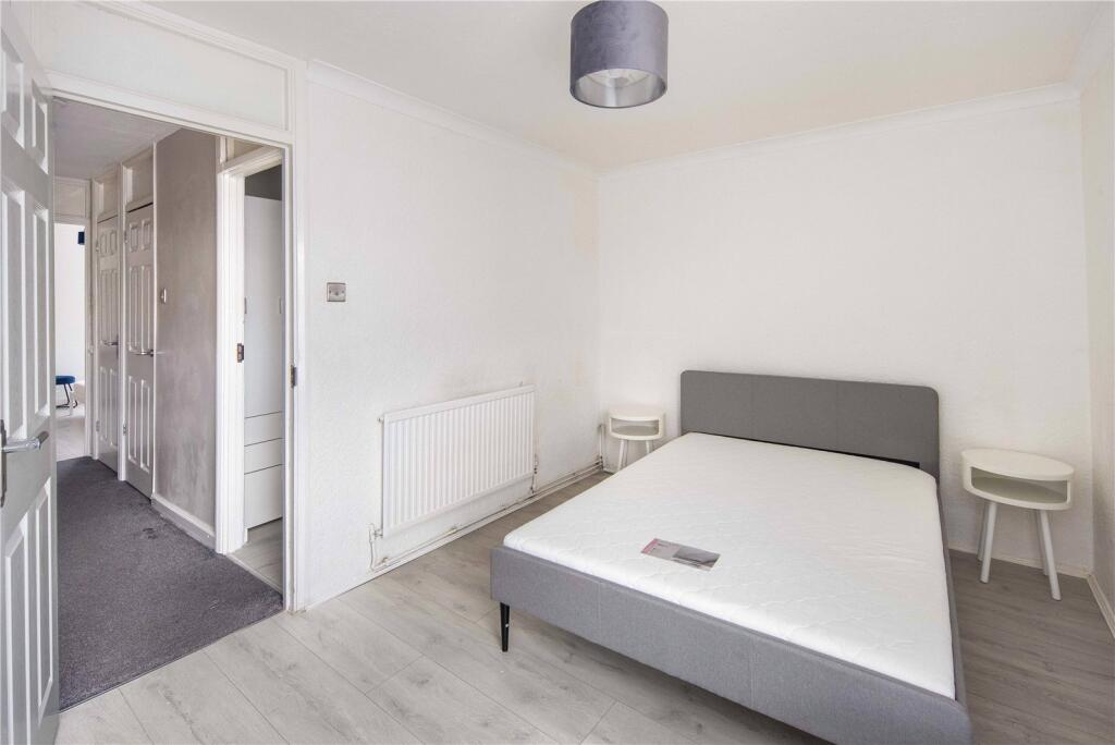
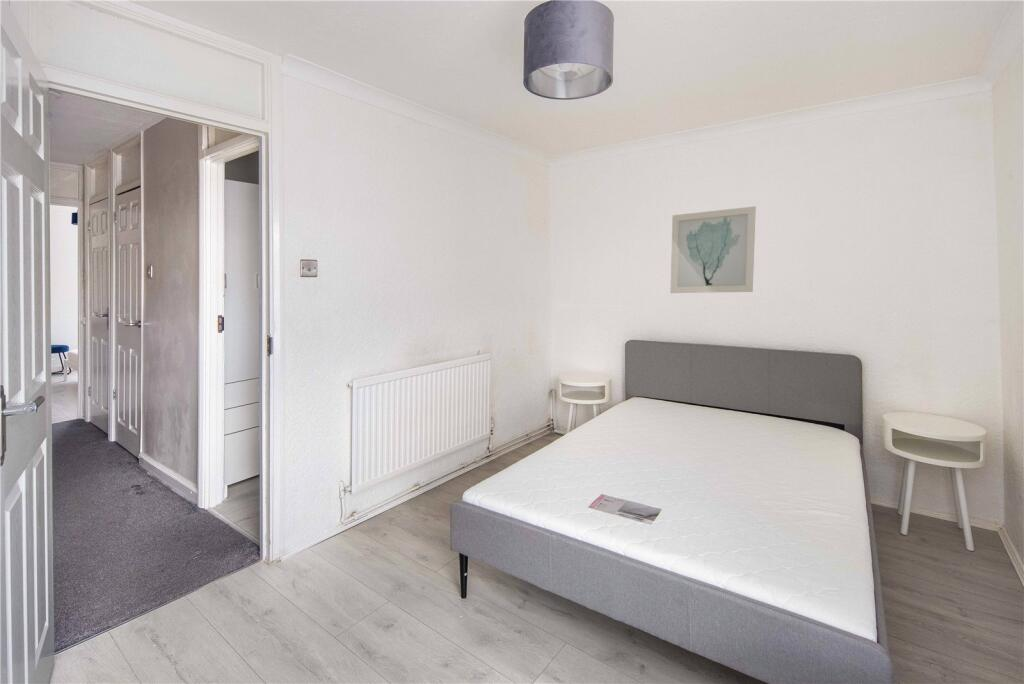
+ wall art [669,205,757,294]
